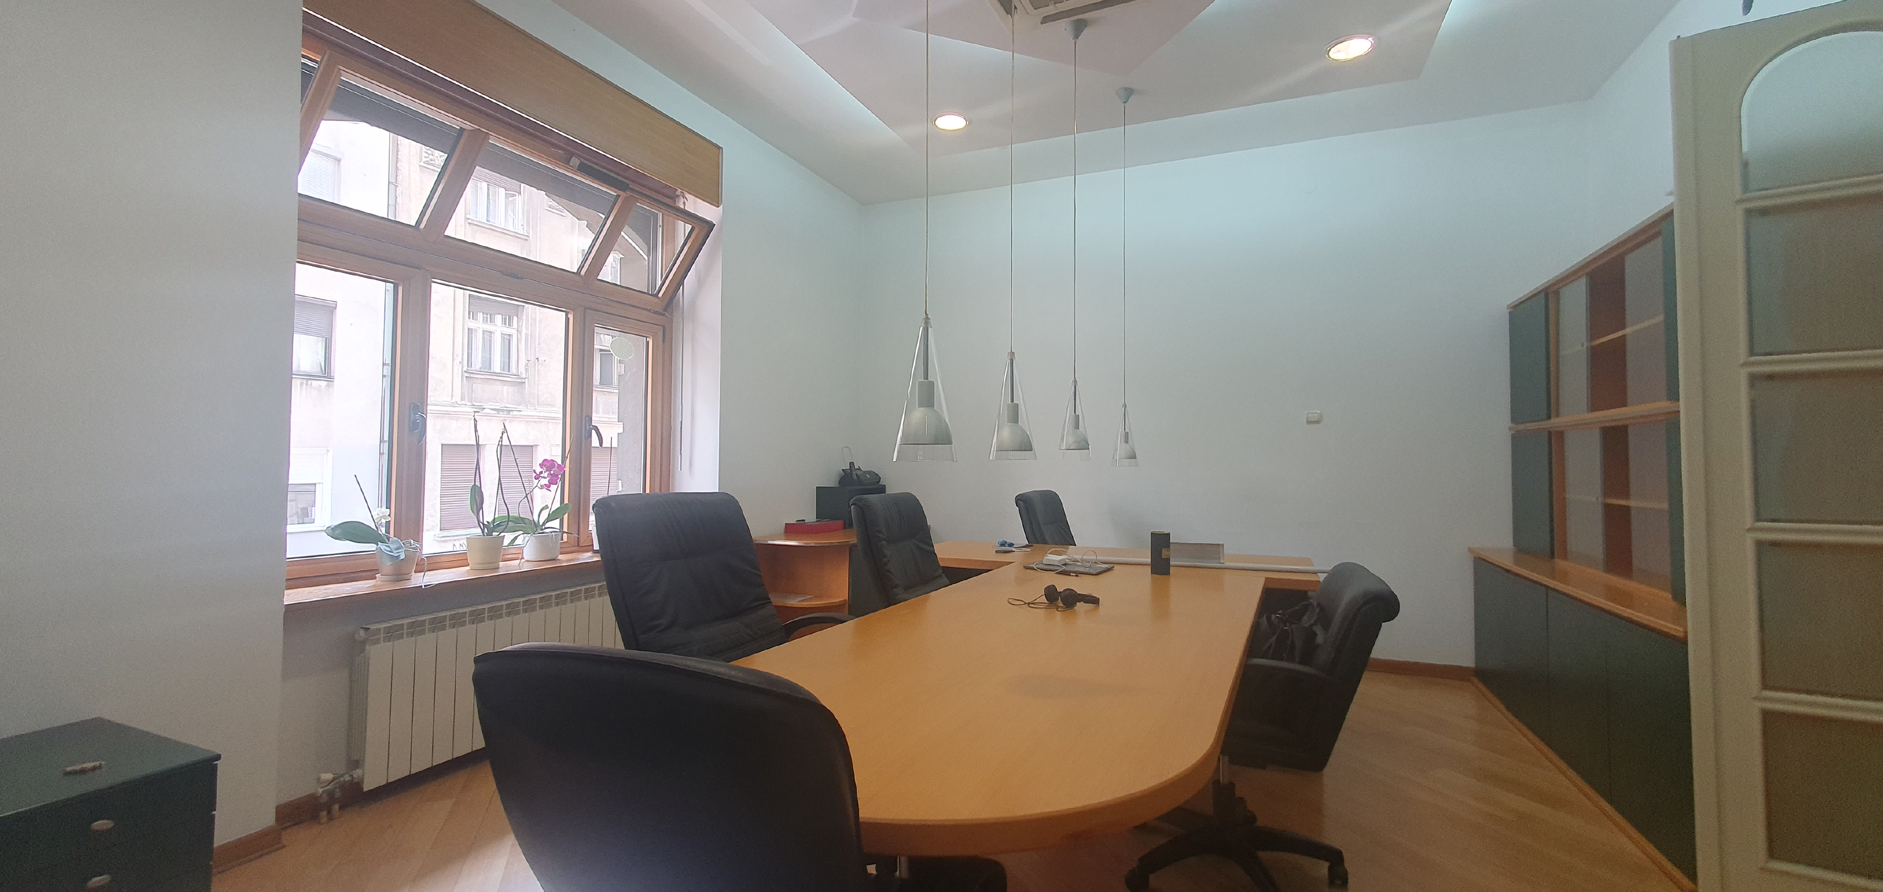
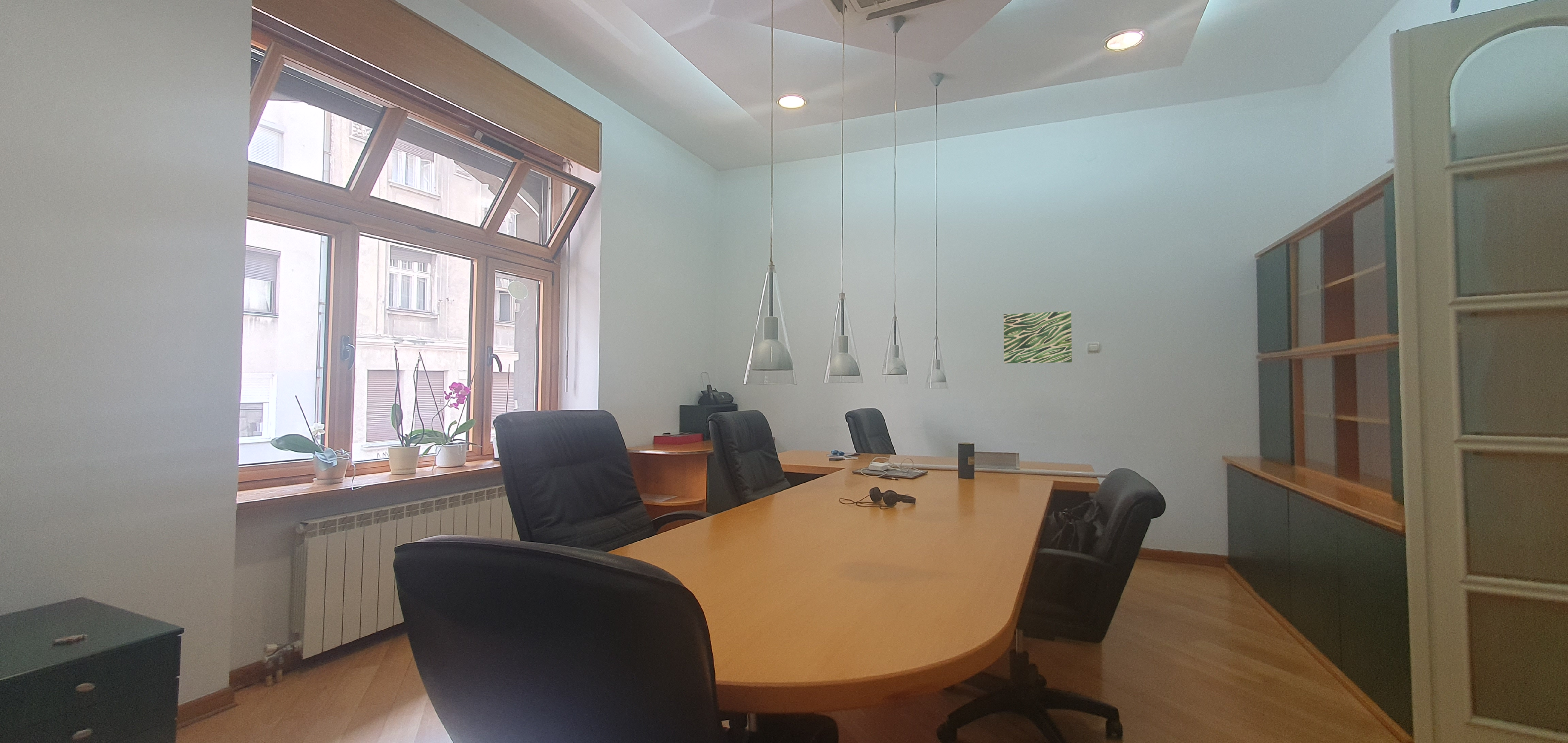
+ wall art [1003,311,1072,364]
